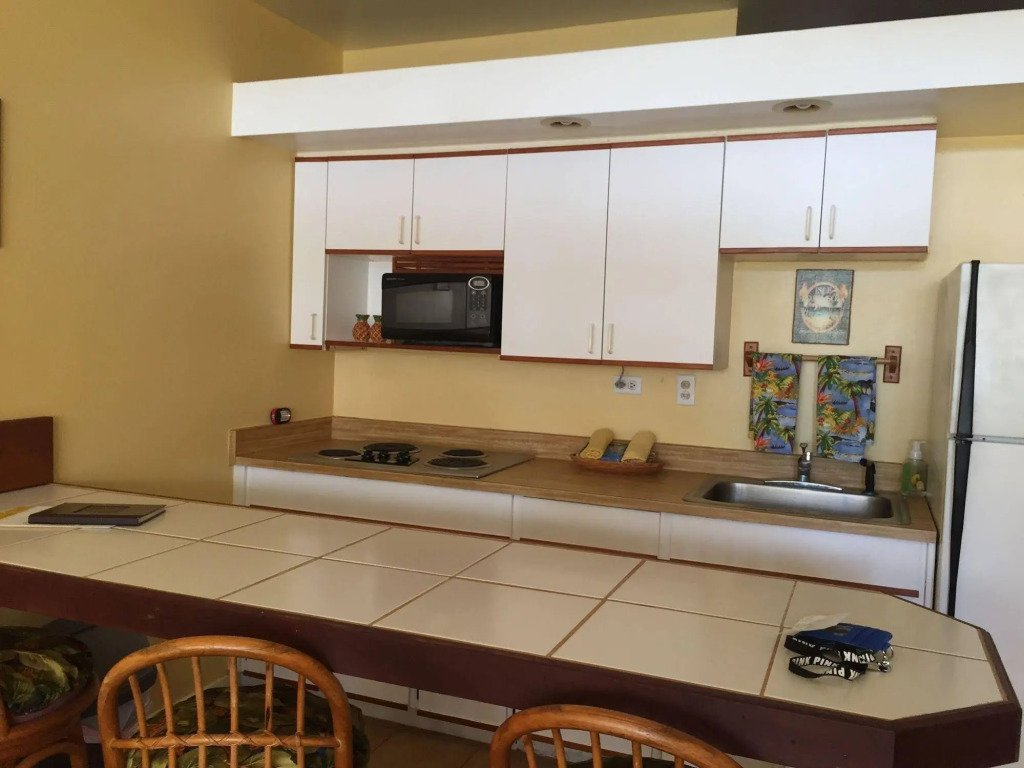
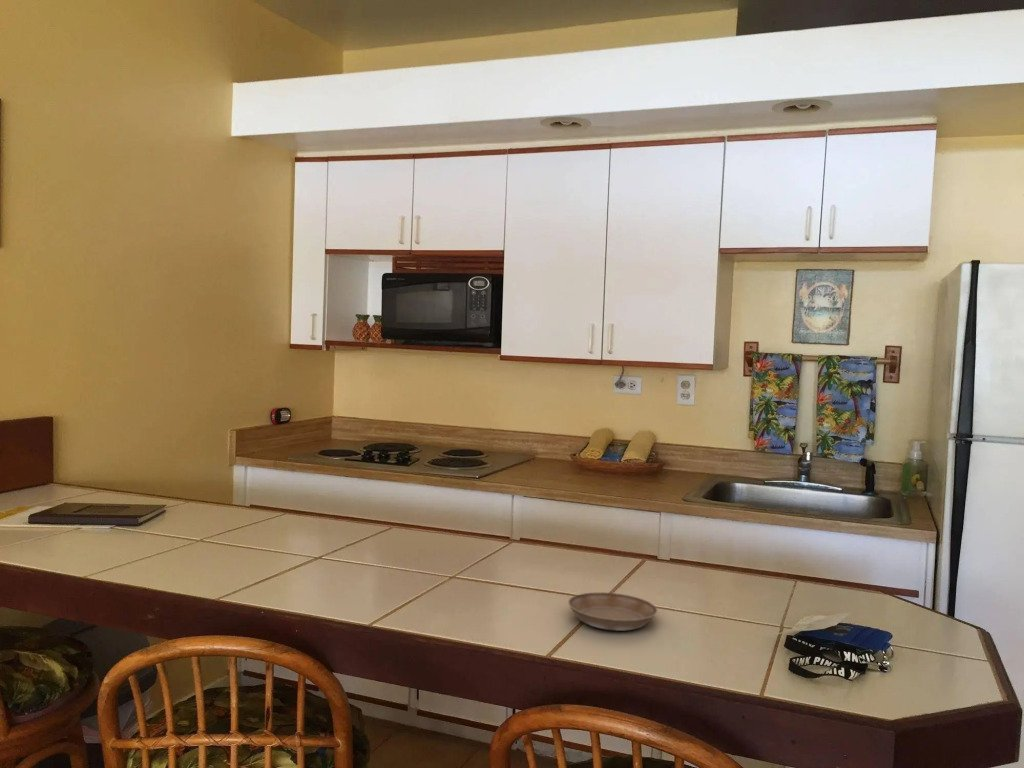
+ saucer [567,592,658,632]
